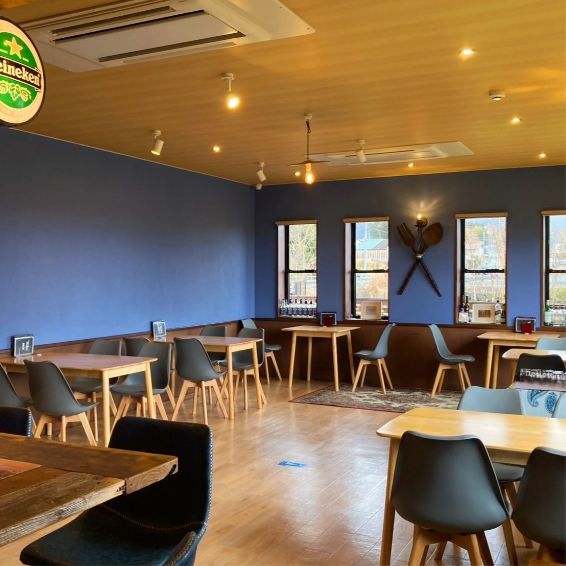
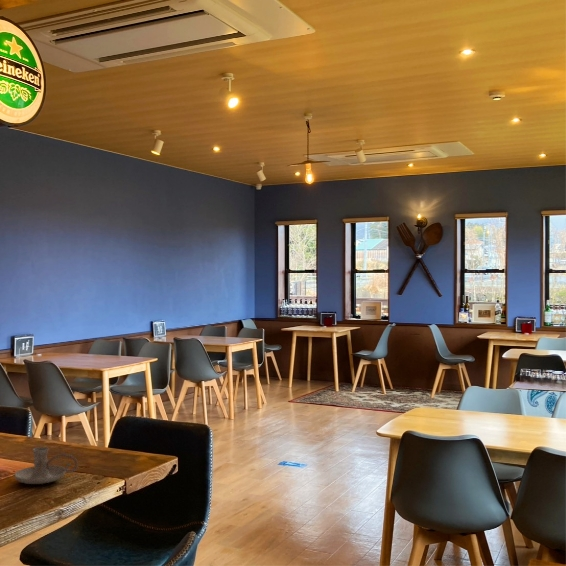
+ candle holder [14,446,79,485]
